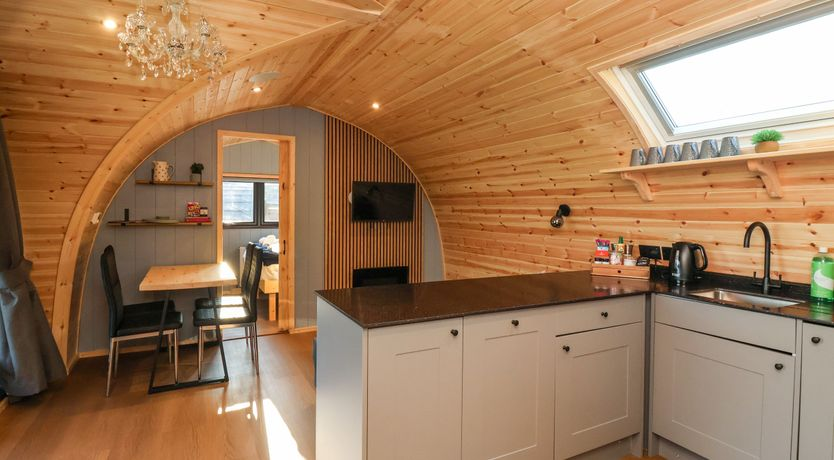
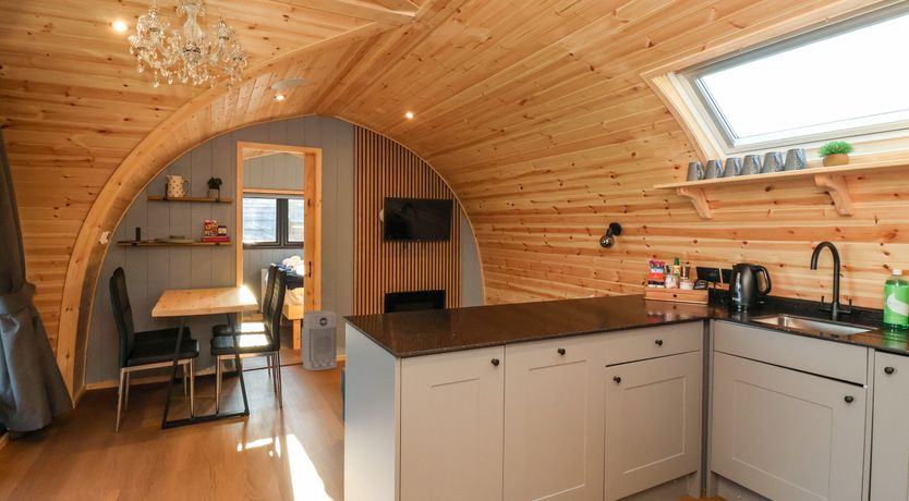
+ air purifier [301,309,338,371]
